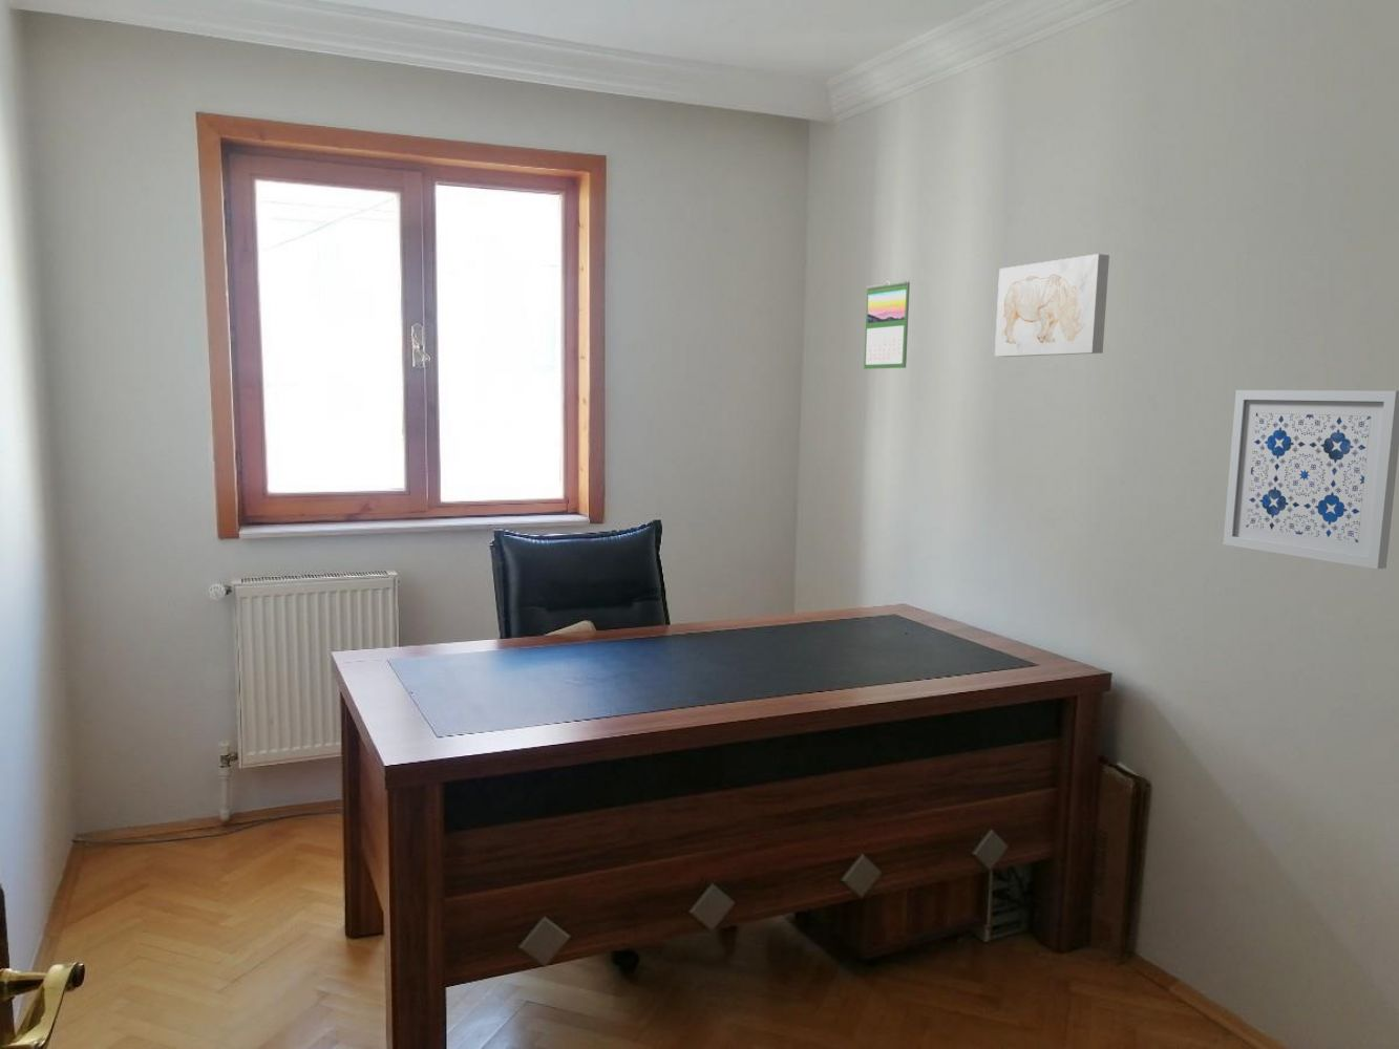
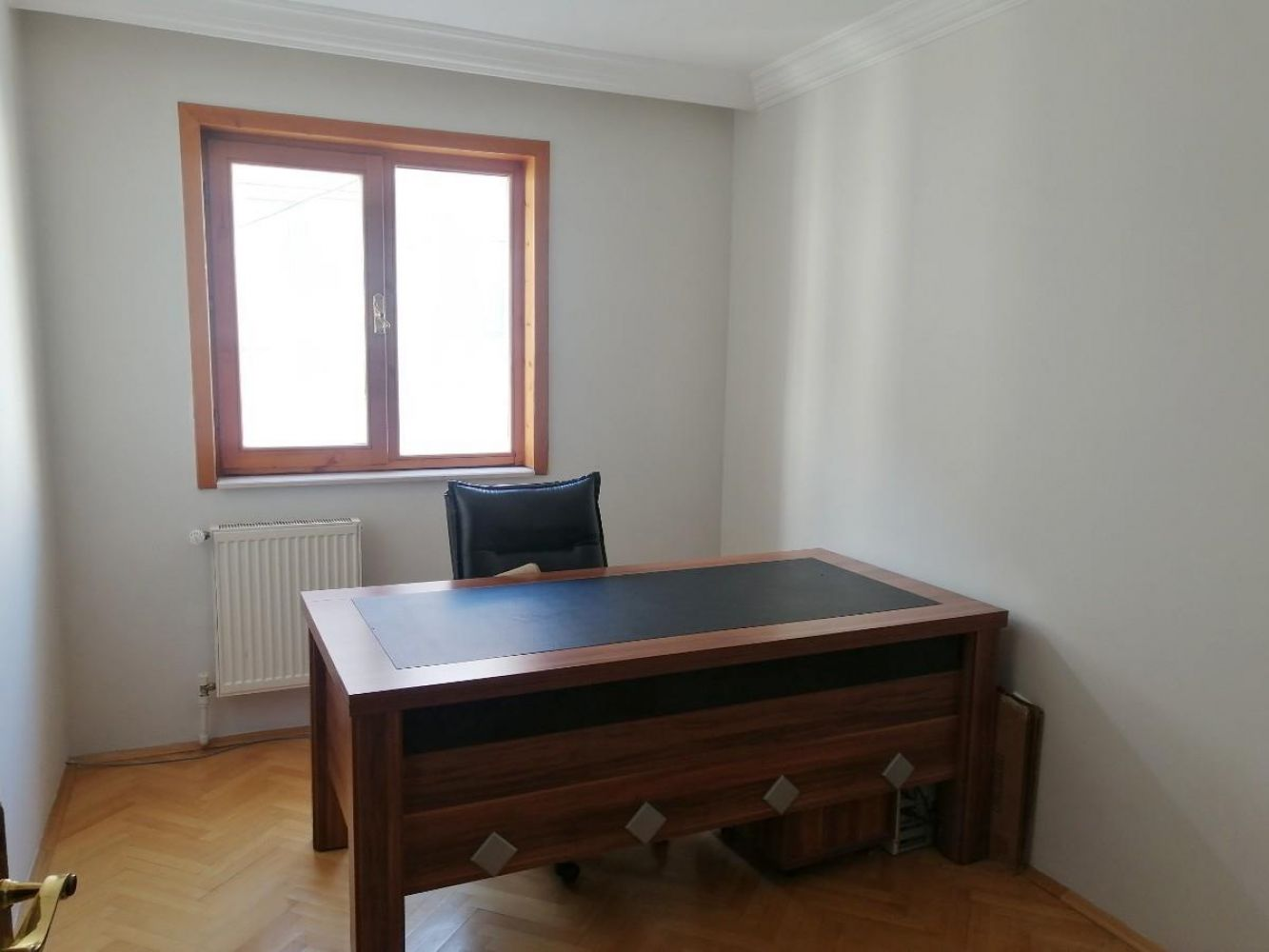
- wall art [1222,389,1399,570]
- calendar [863,279,911,370]
- wall art [994,252,1110,358]
